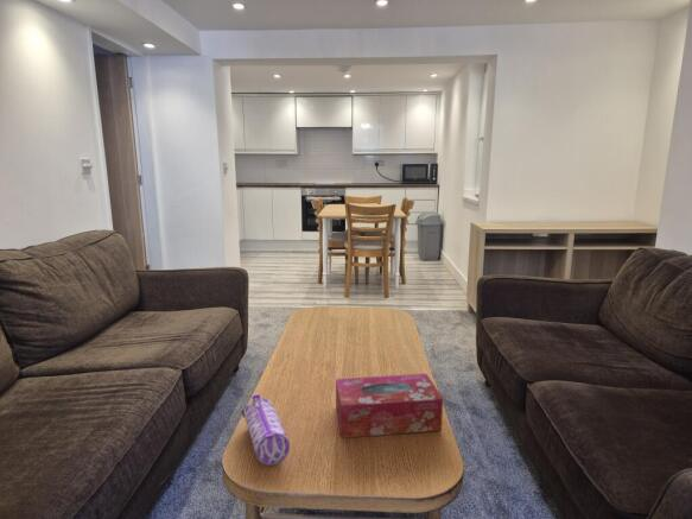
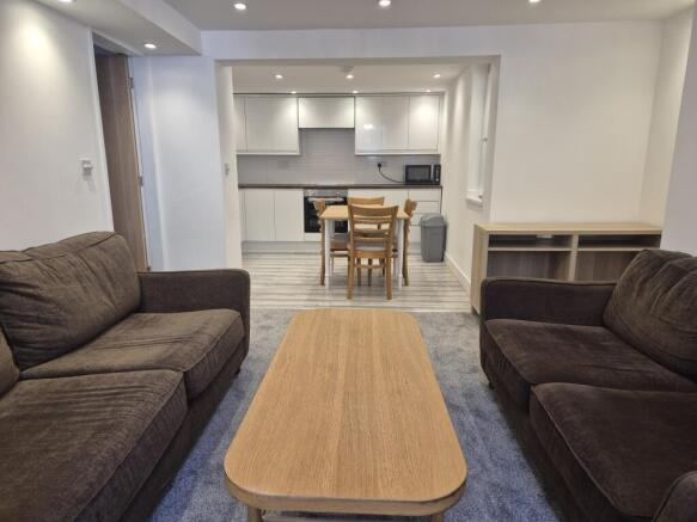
- pencil case [240,393,291,467]
- tissue box [335,373,444,439]
